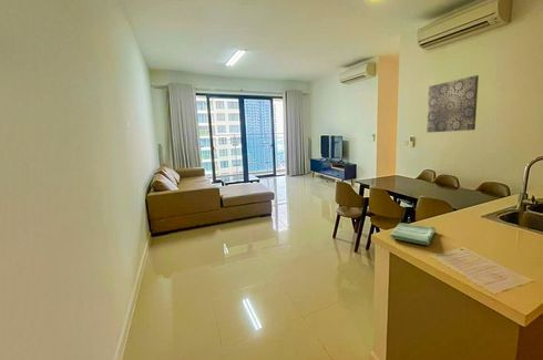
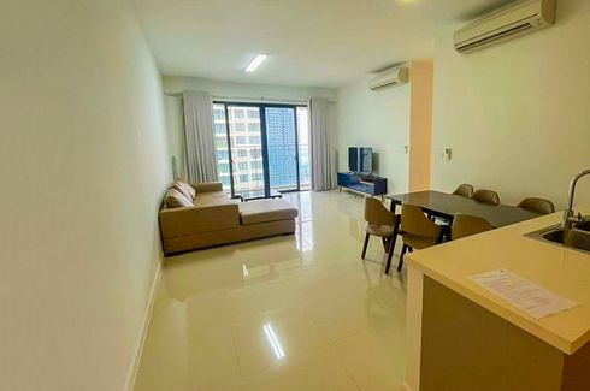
- wall art [426,74,480,134]
- dish towel [389,223,437,246]
